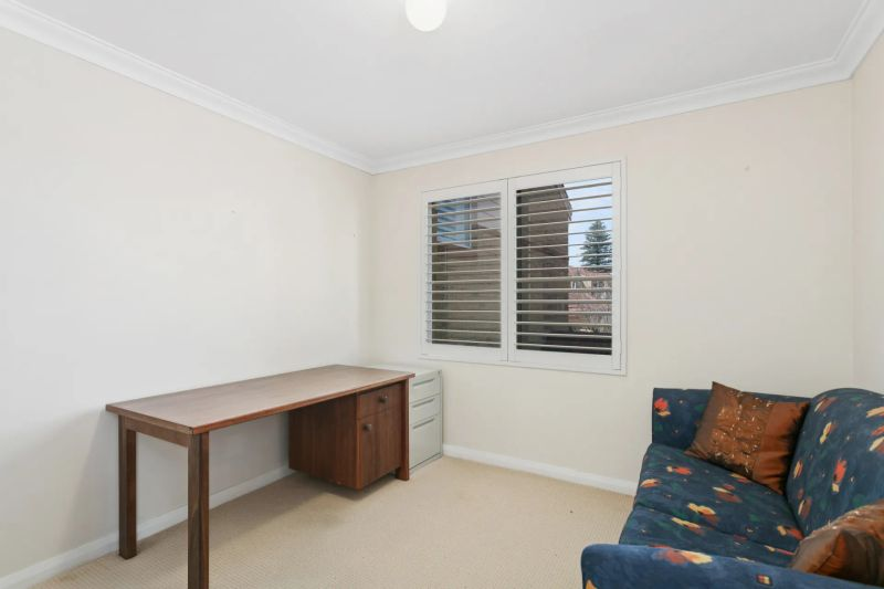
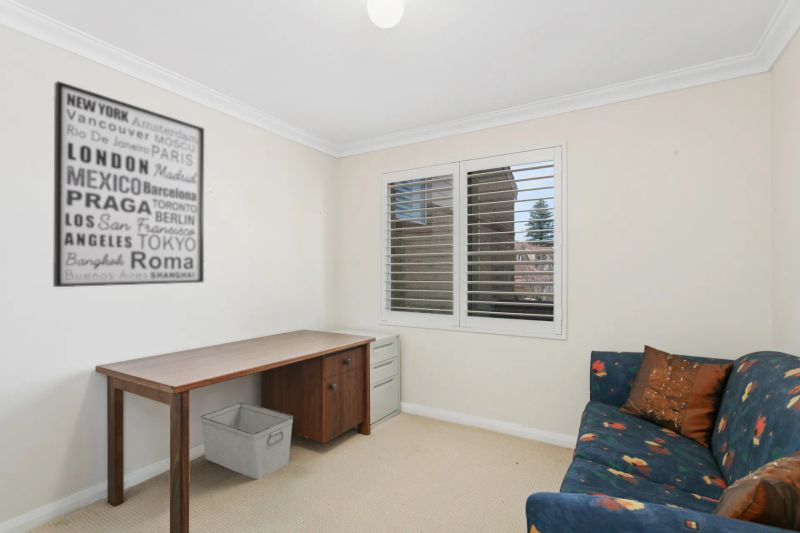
+ storage bin [200,401,294,480]
+ wall art [52,80,205,288]
